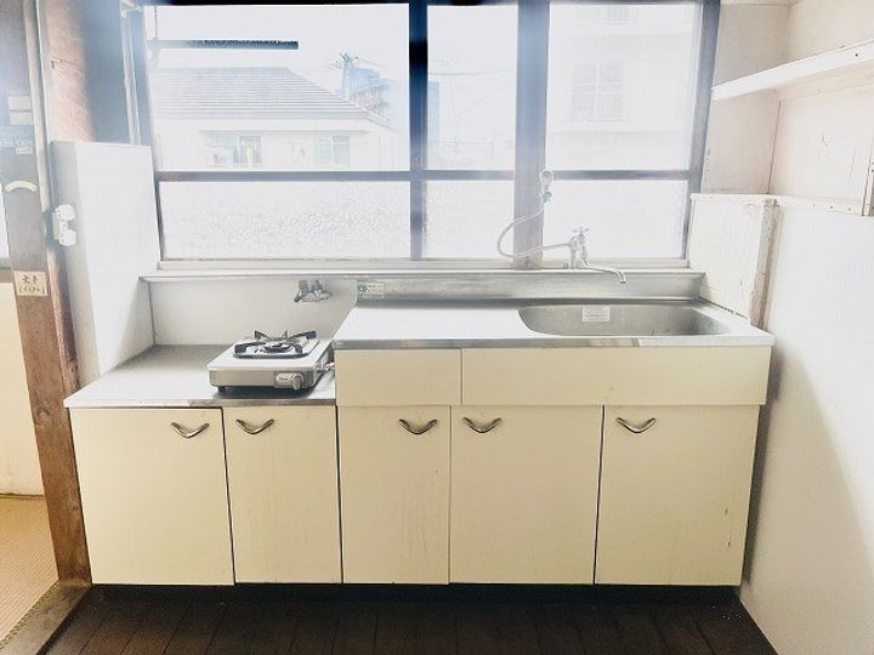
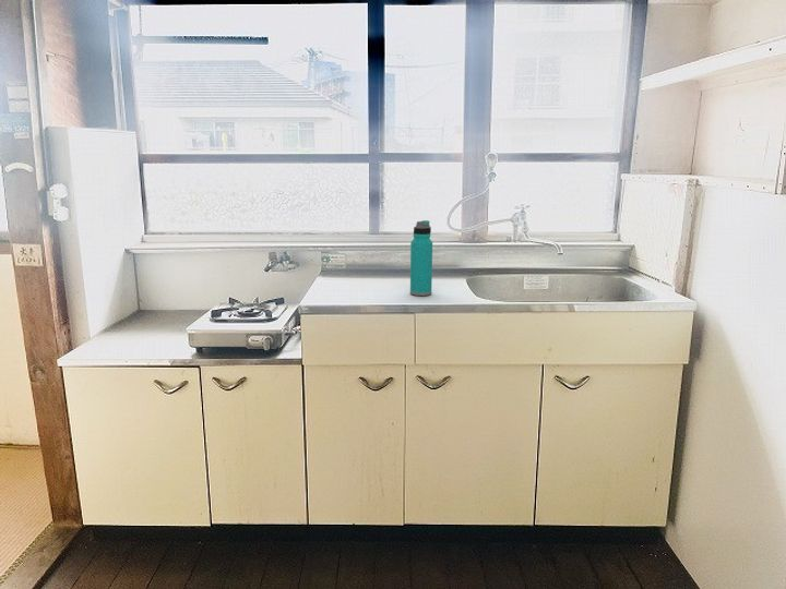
+ water bottle [409,219,433,297]
